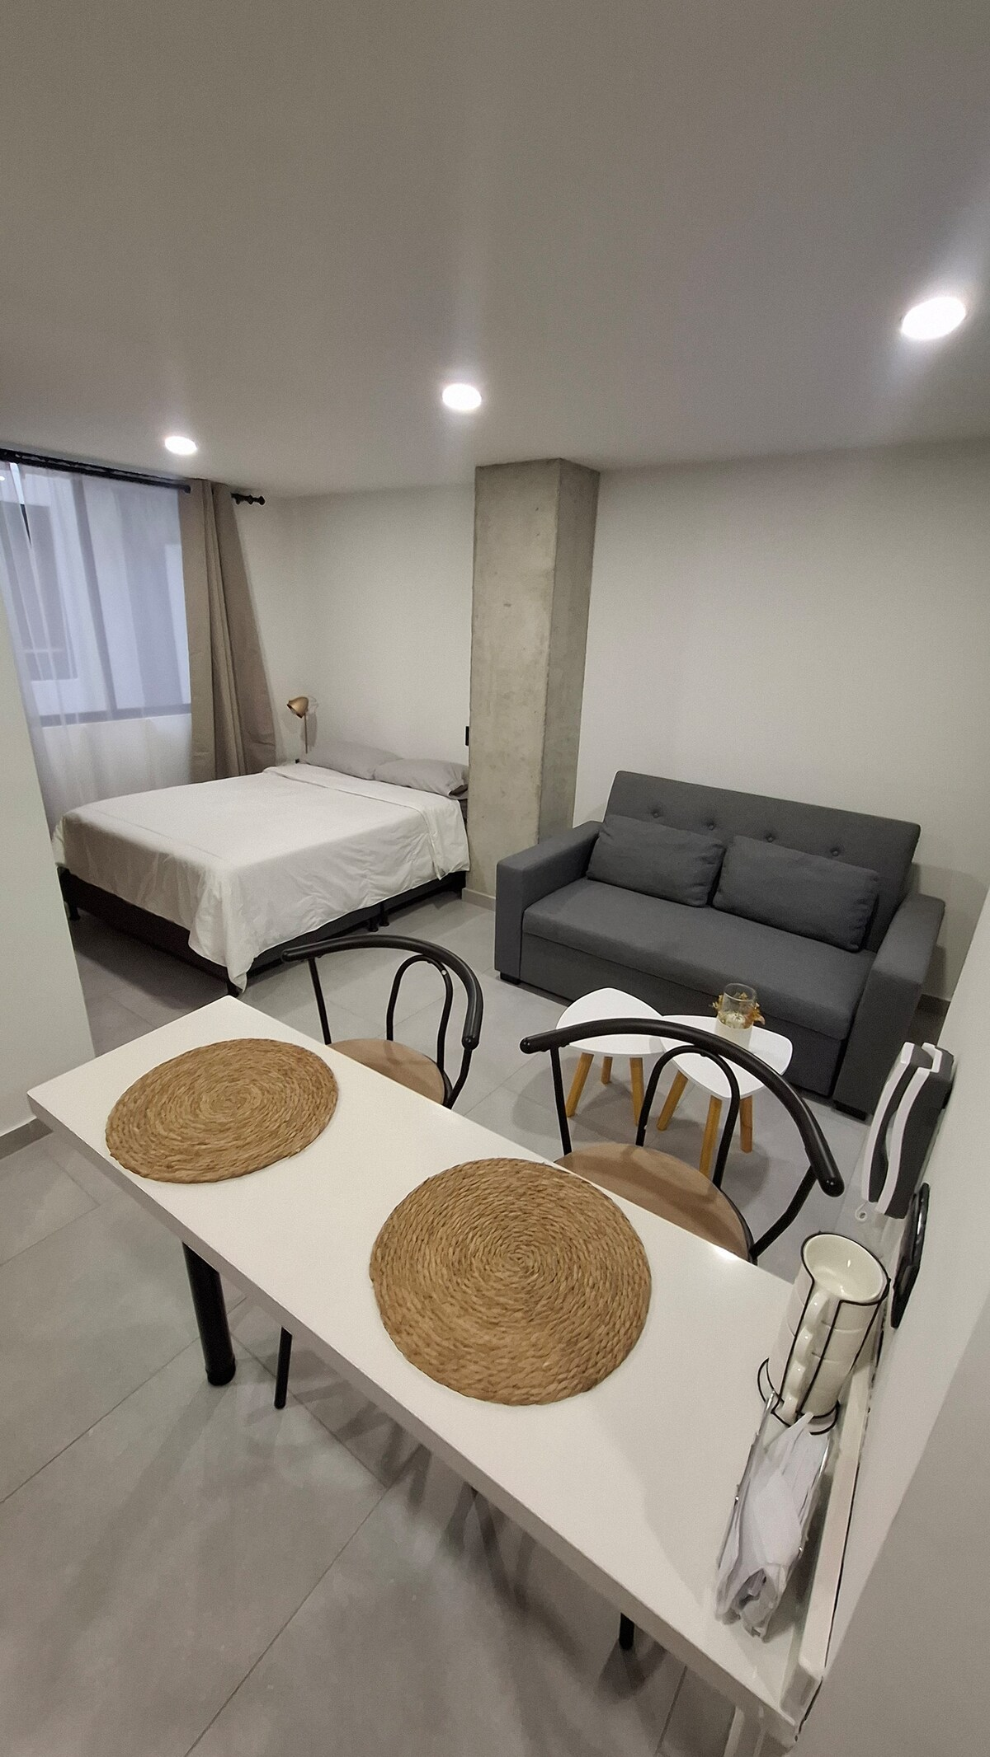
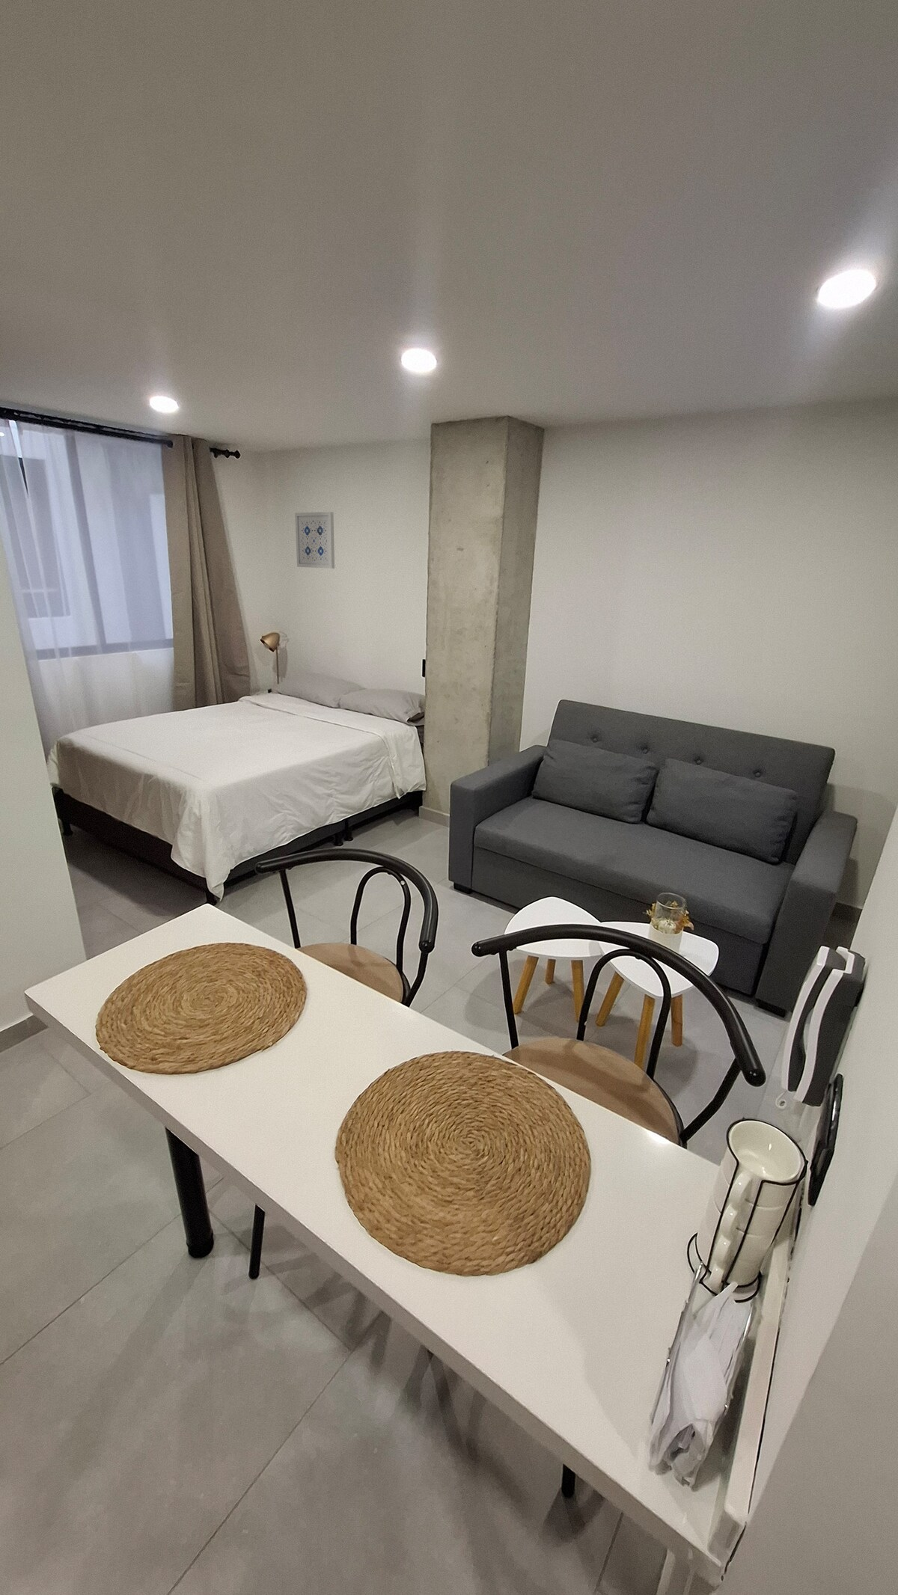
+ wall art [295,510,335,570]
